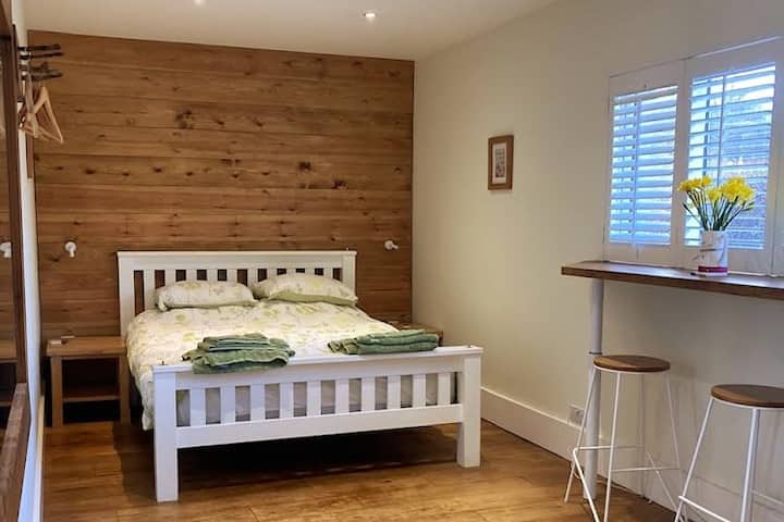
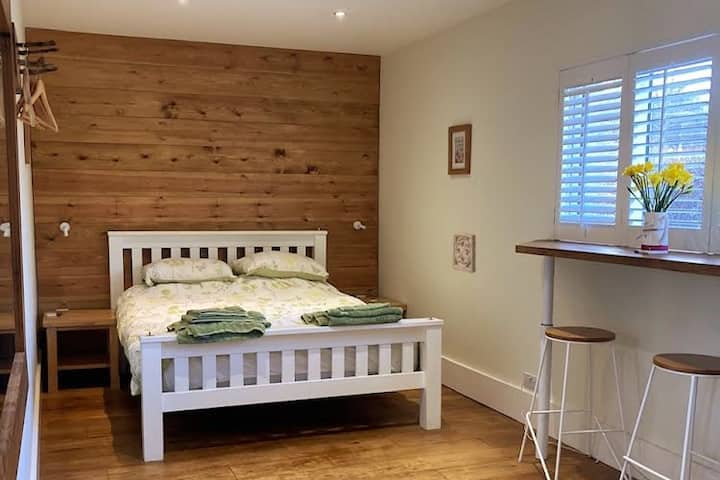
+ wall ornament [451,231,477,274]
